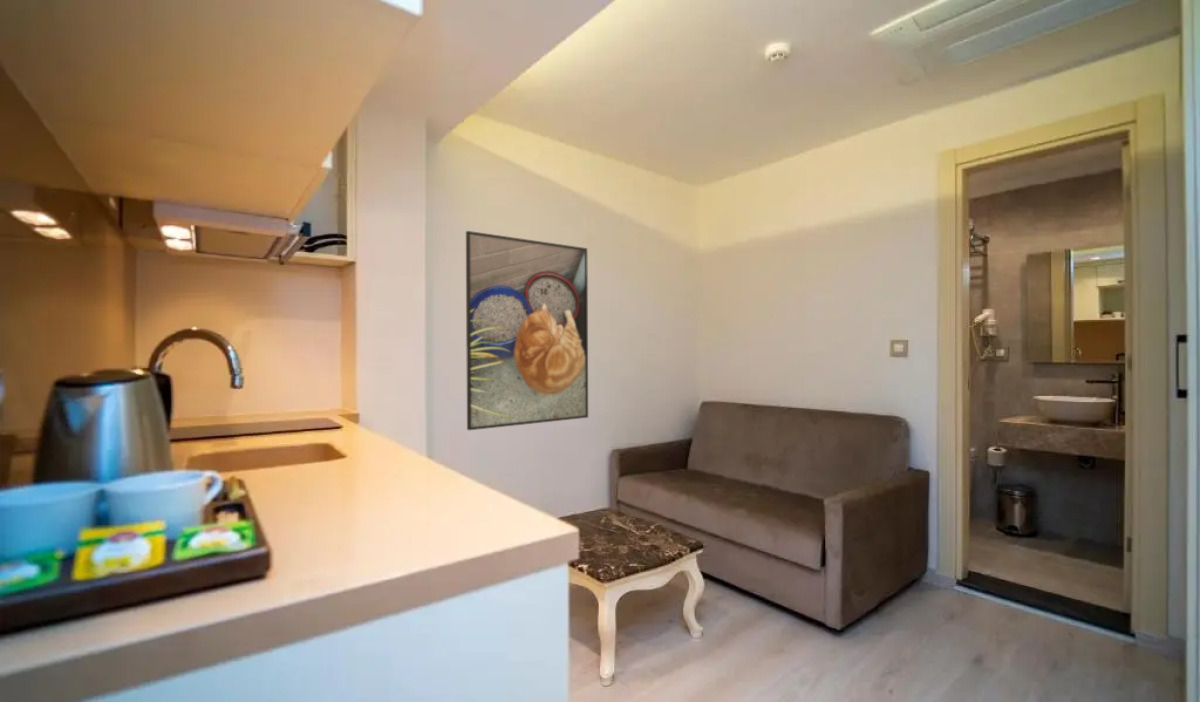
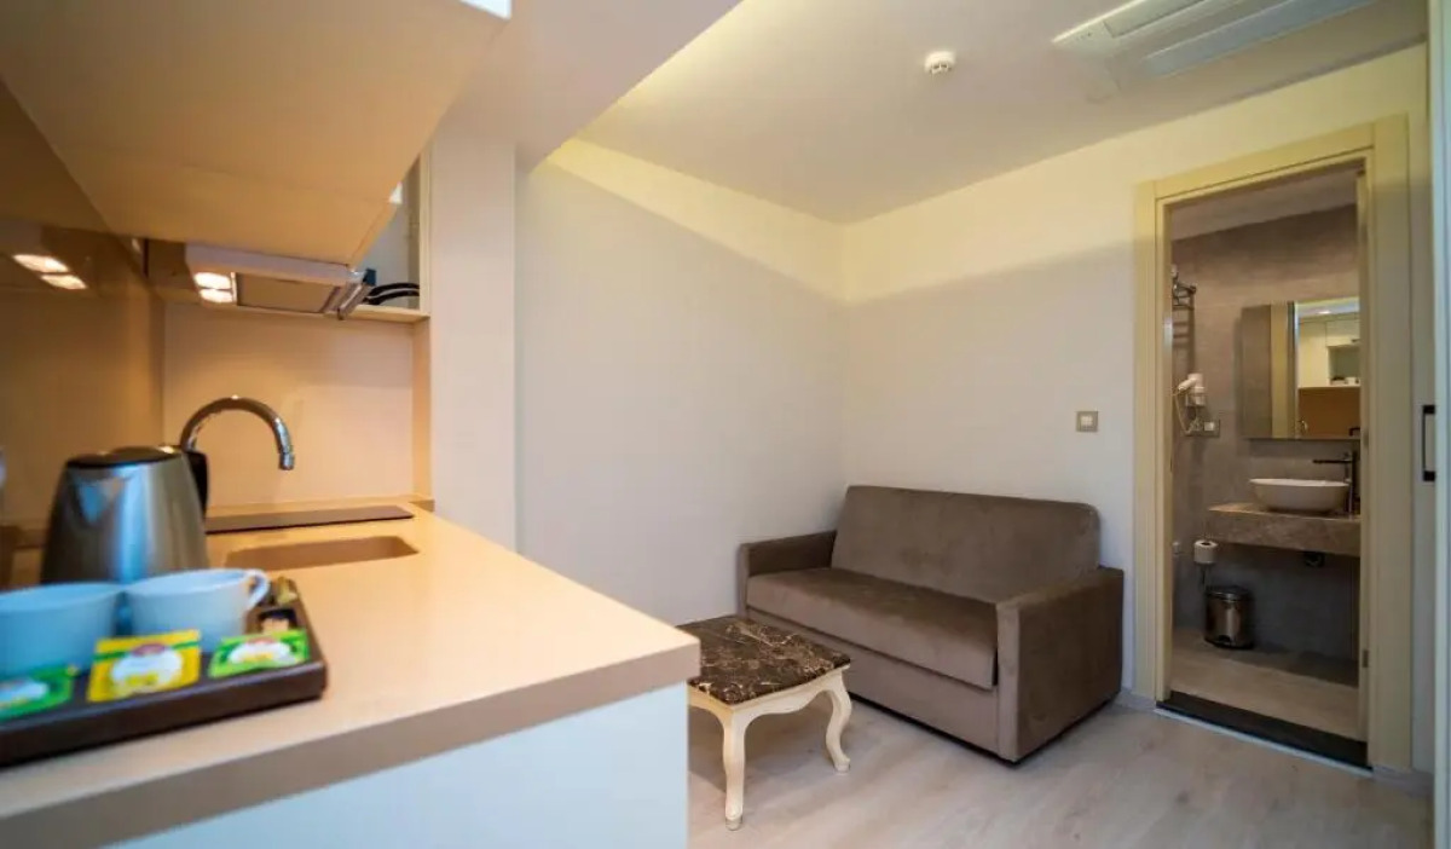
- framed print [465,230,589,431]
